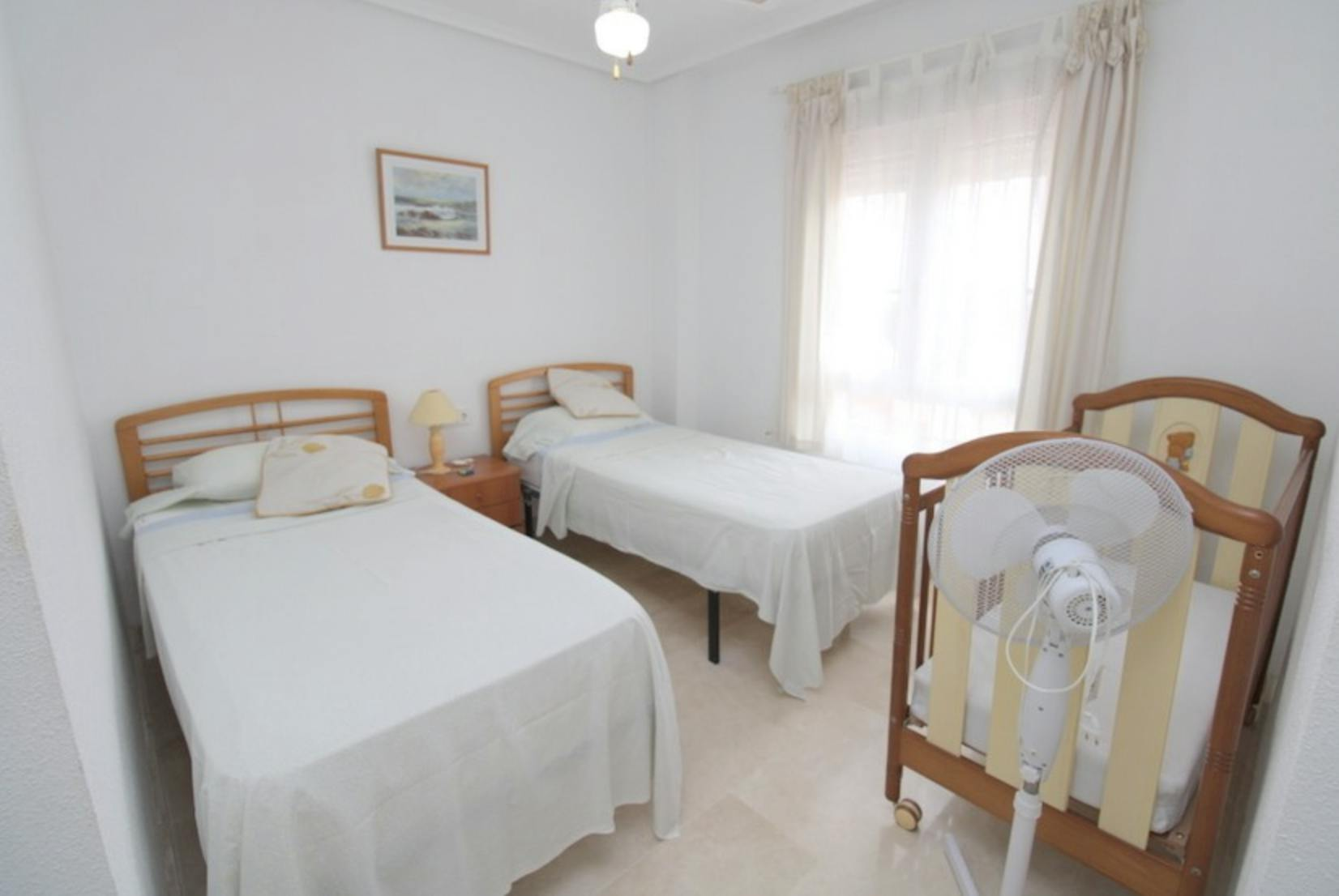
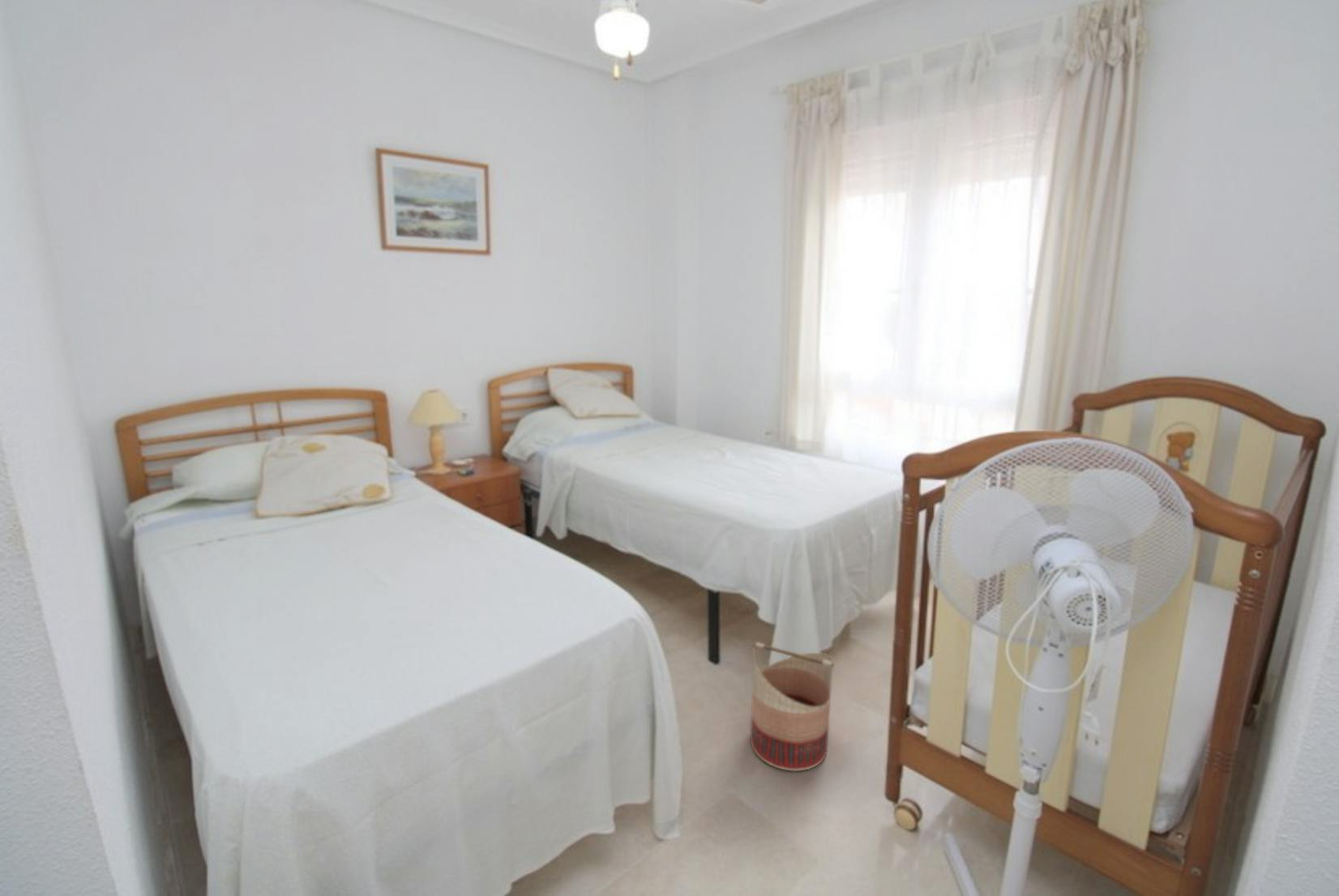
+ basket [750,642,835,772]
